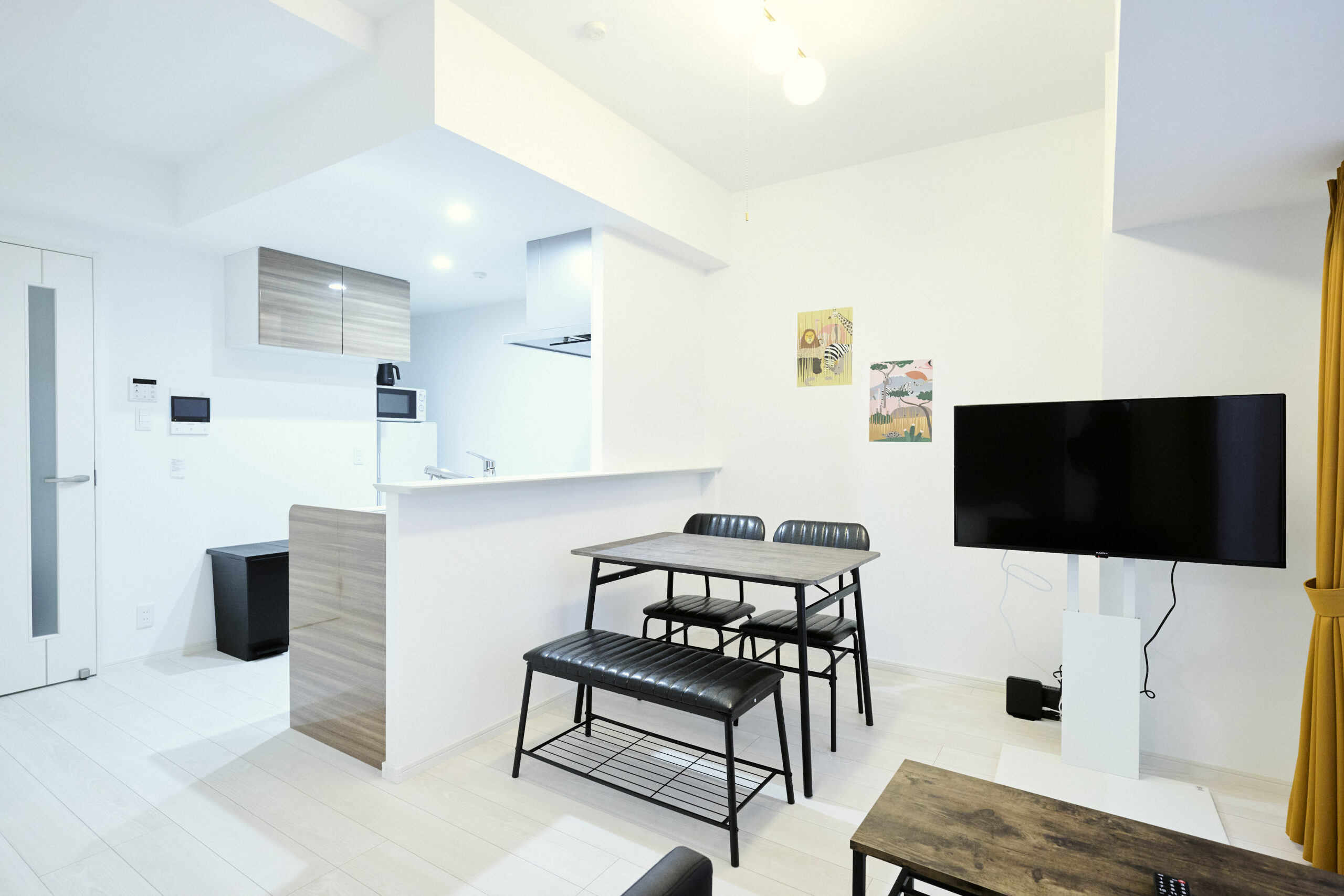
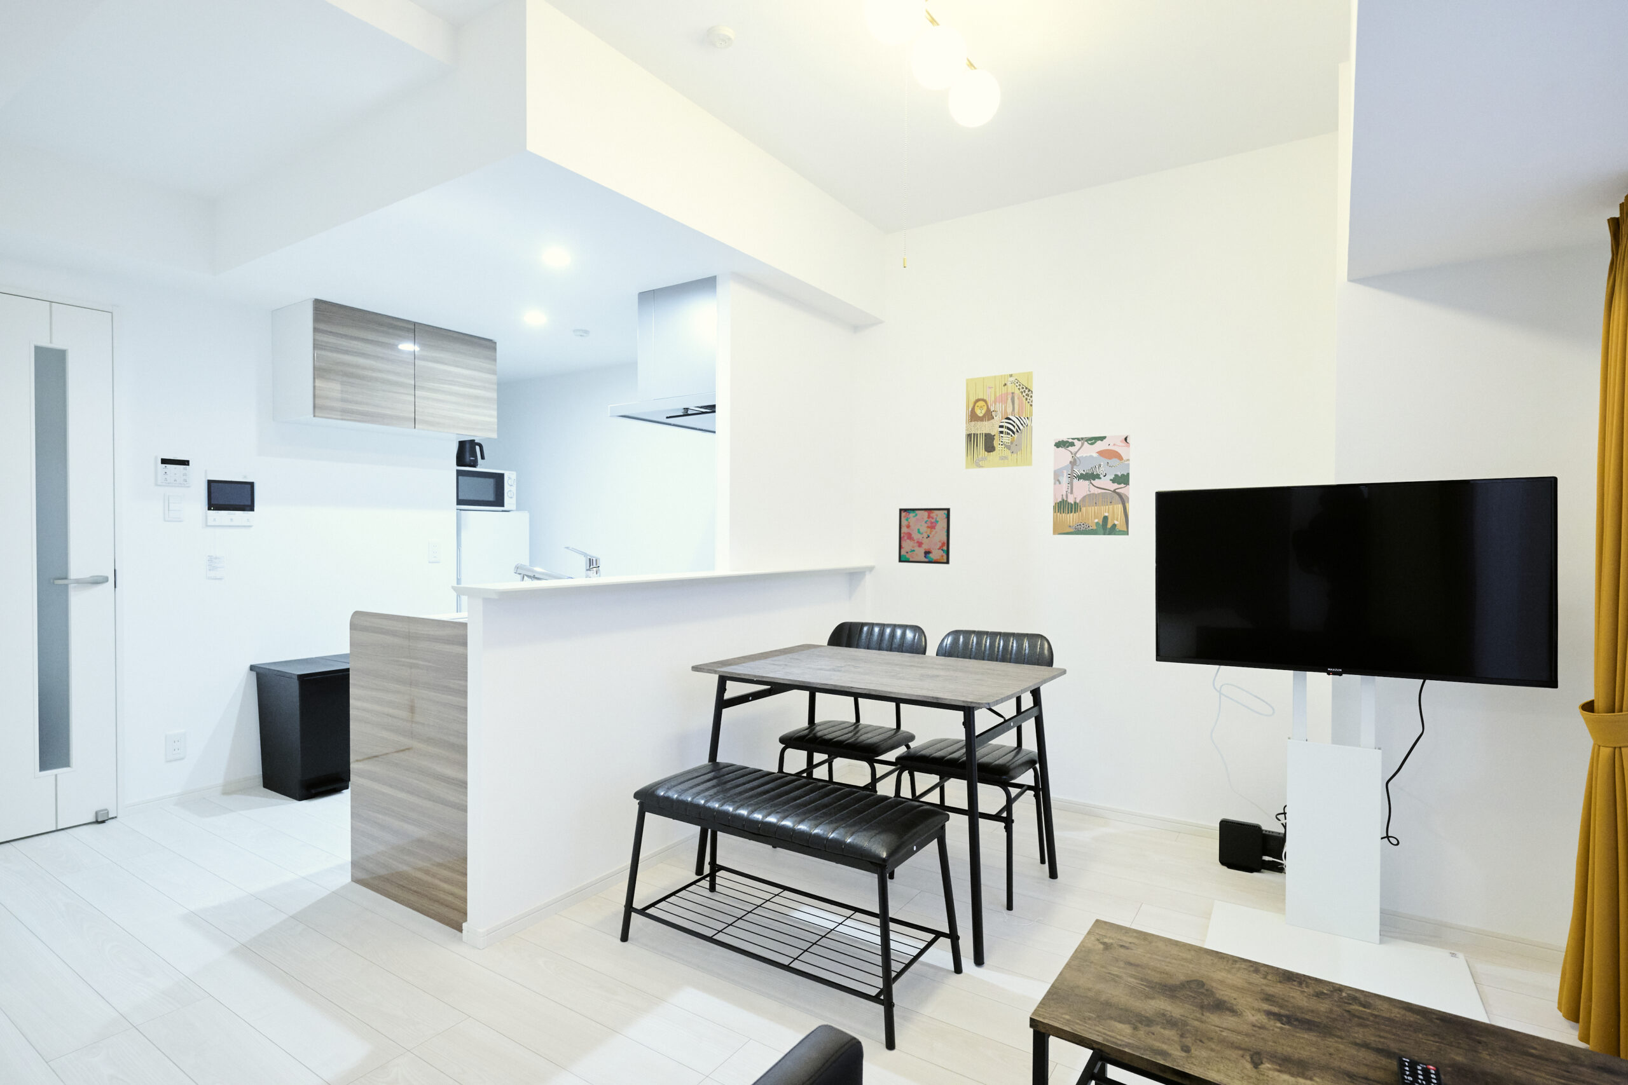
+ wall art [898,507,951,566]
